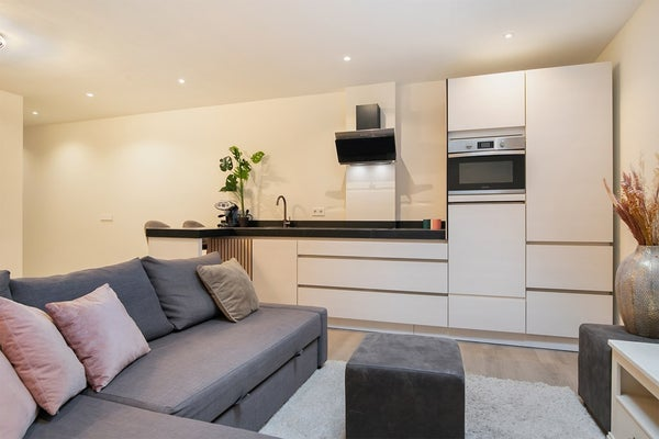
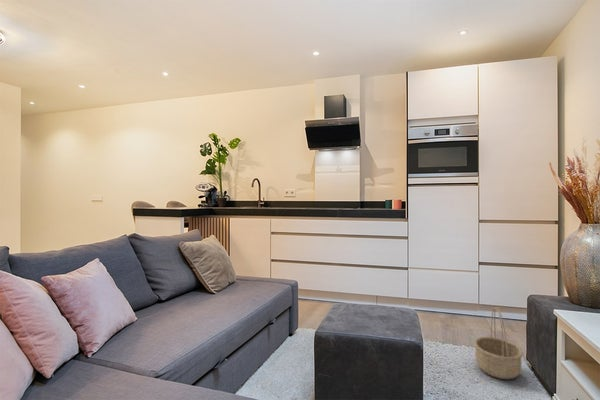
+ basket [473,306,524,380]
